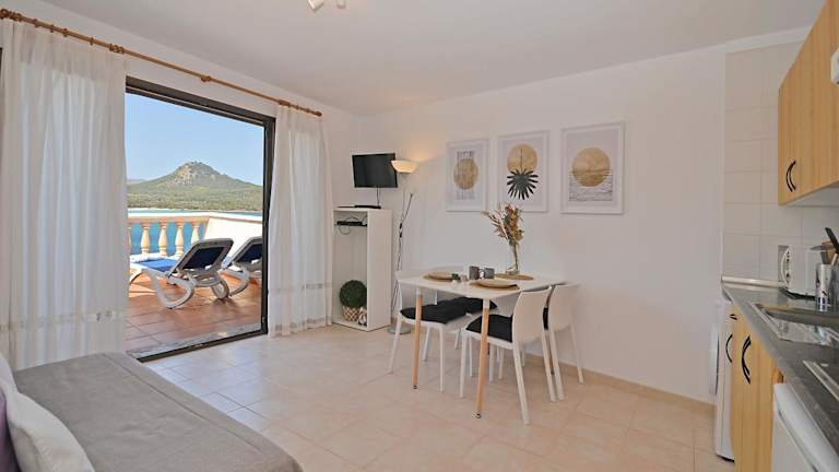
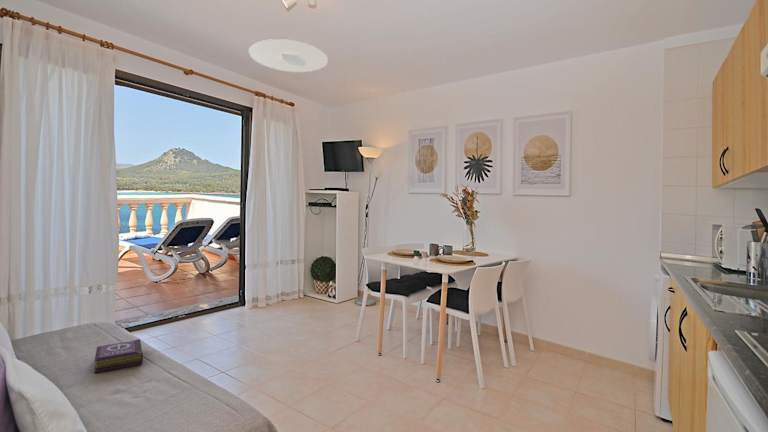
+ book [93,338,144,374]
+ ceiling light [248,38,329,73]
